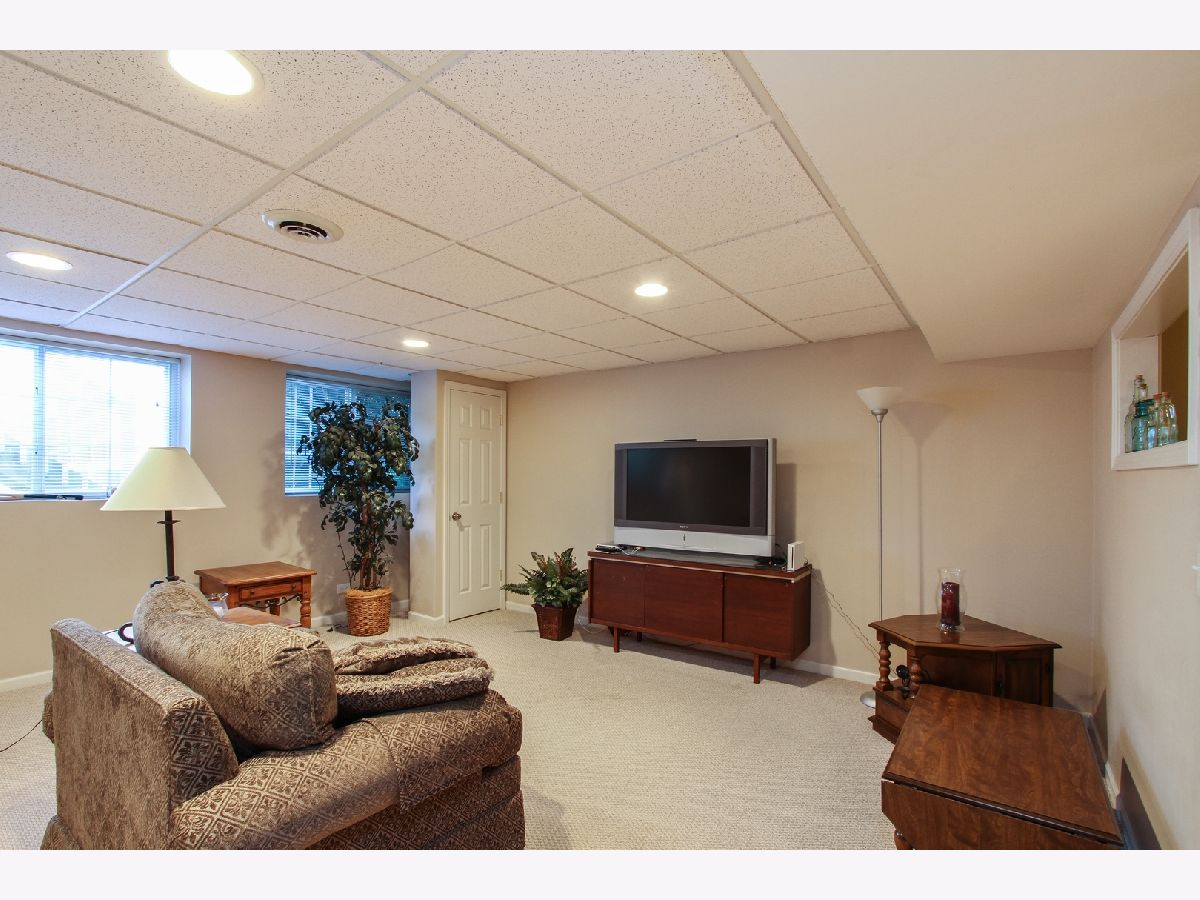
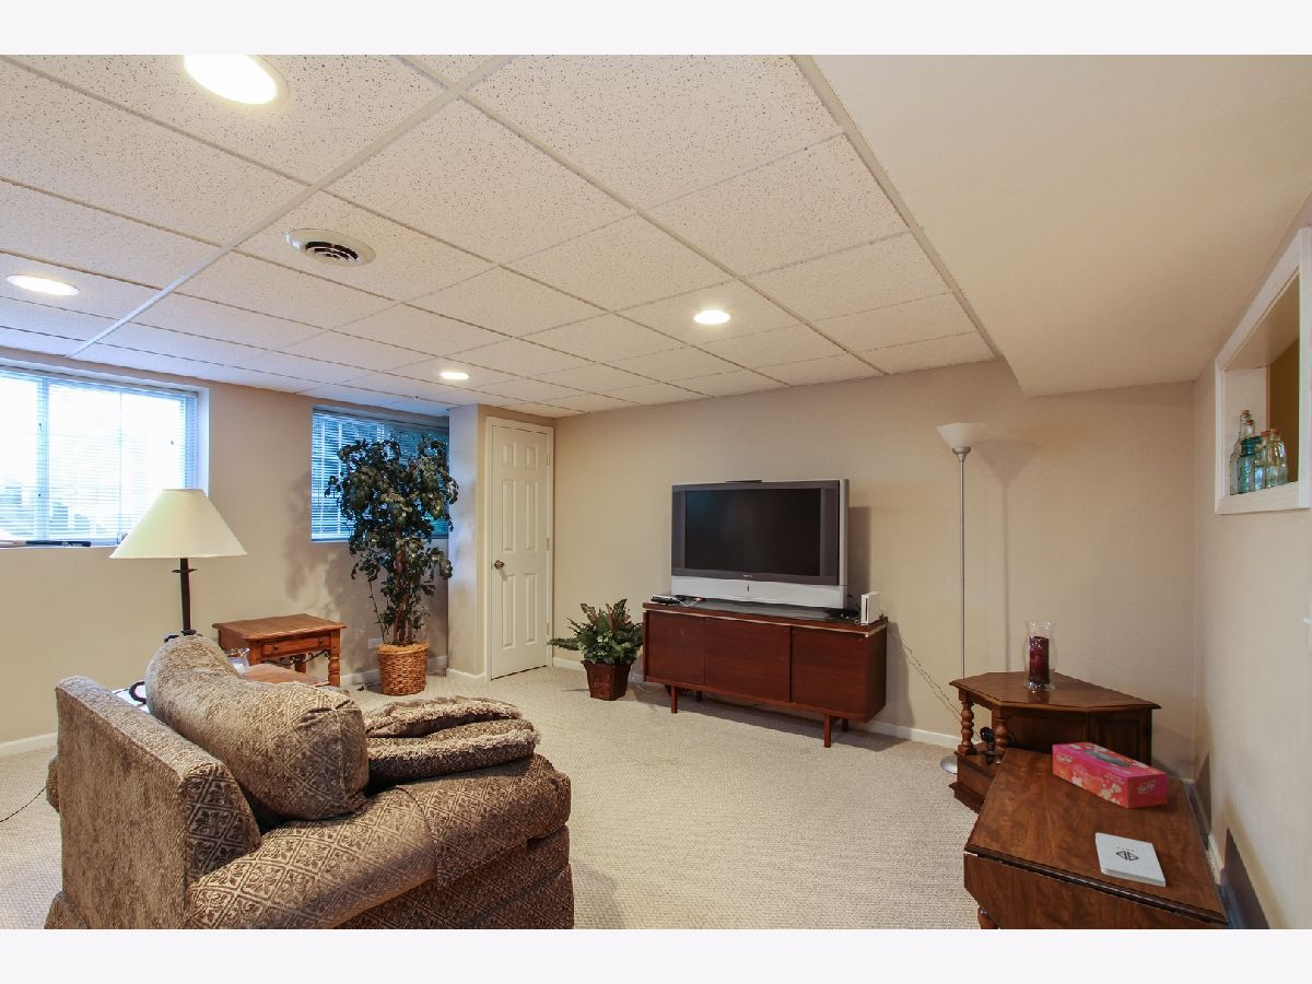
+ tissue box [1052,741,1169,809]
+ notepad [1094,832,1167,888]
